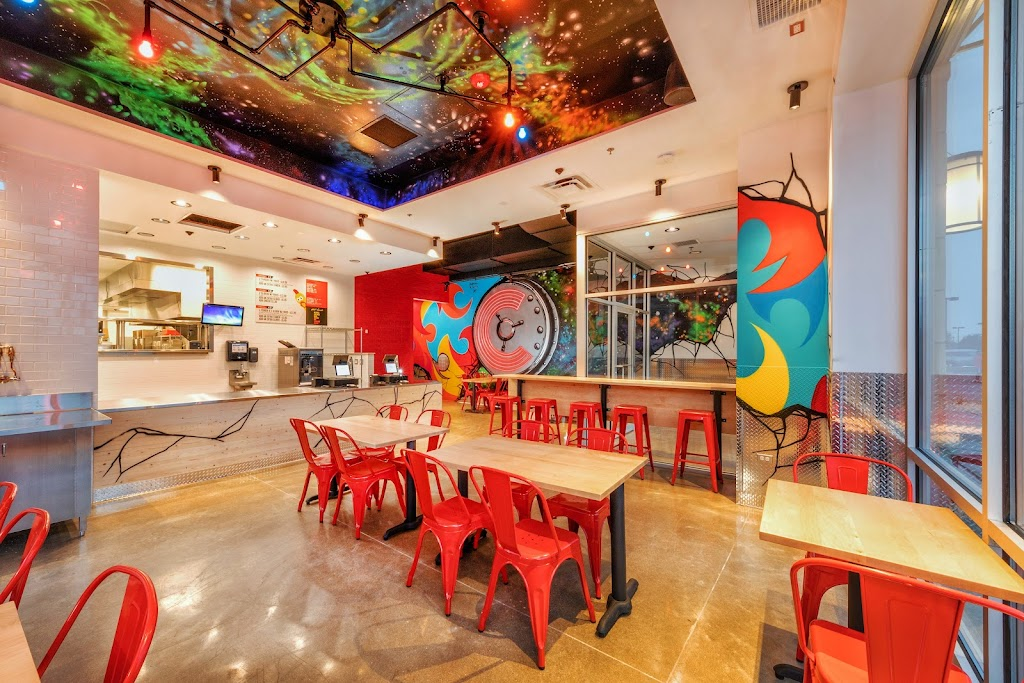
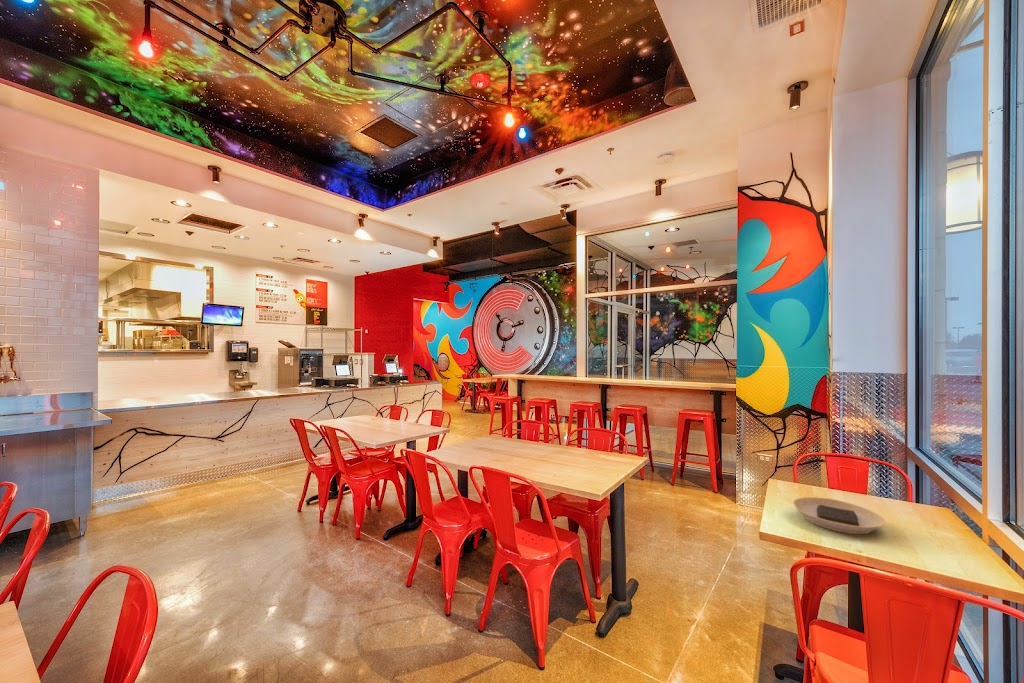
+ plate [792,496,886,535]
